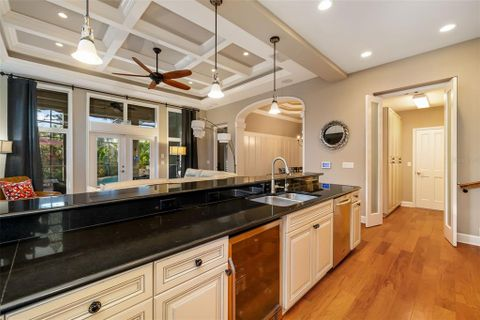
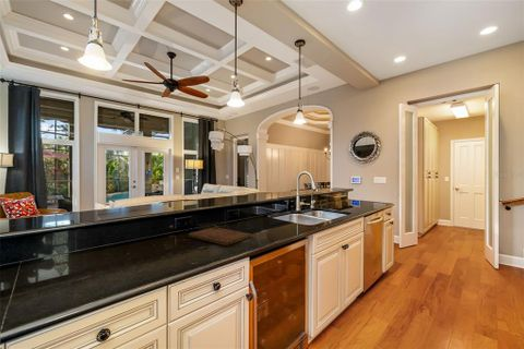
+ cutting board [188,226,252,246]
